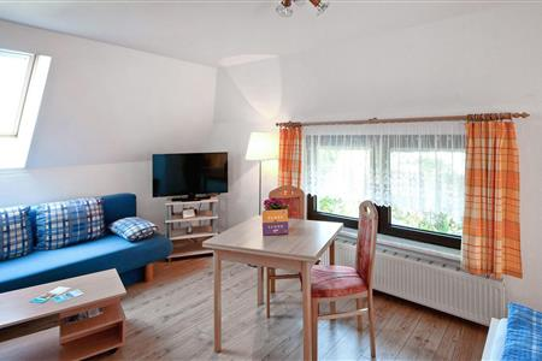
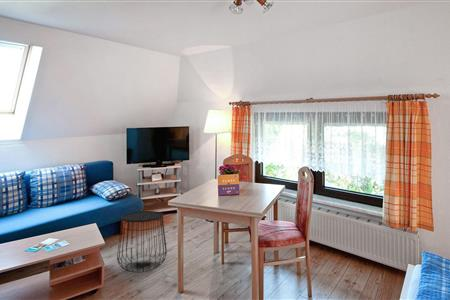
+ side table [116,210,168,274]
